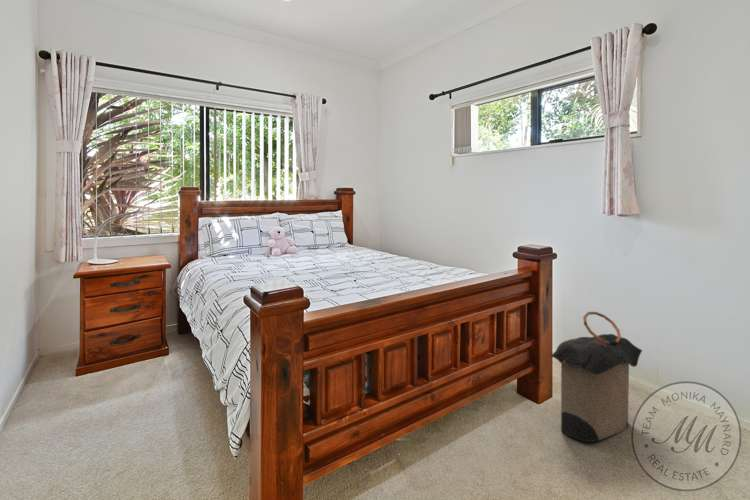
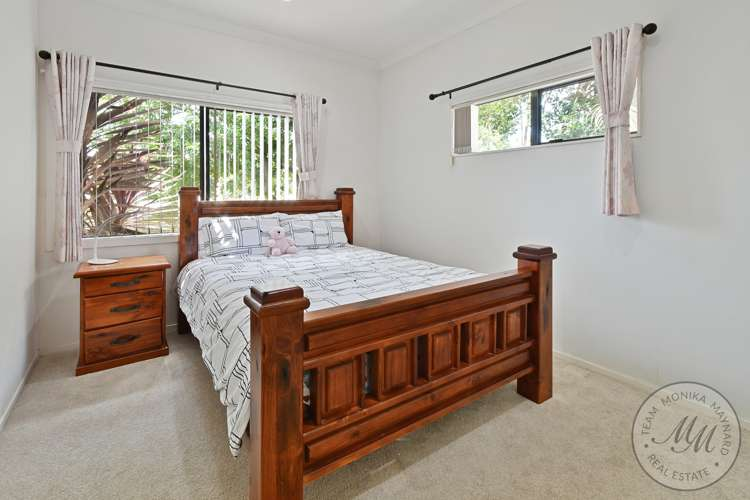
- laundry hamper [548,311,643,443]
